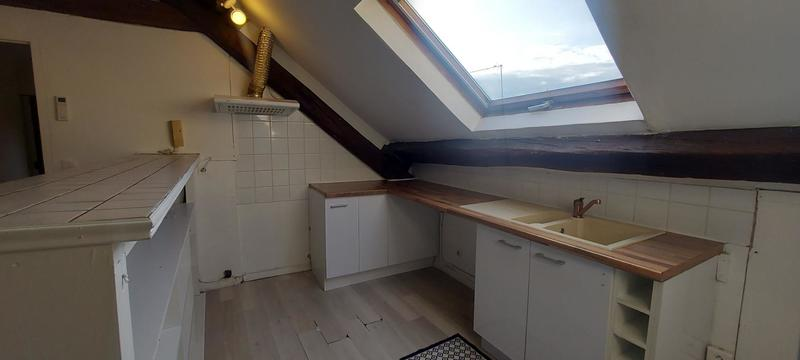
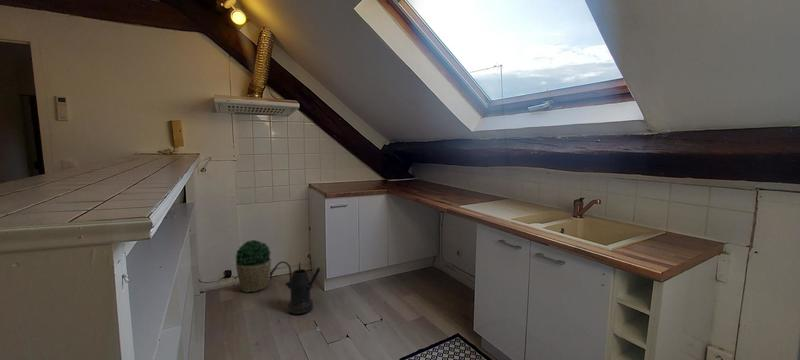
+ potted plant [234,239,272,294]
+ watering can [269,260,322,315]
